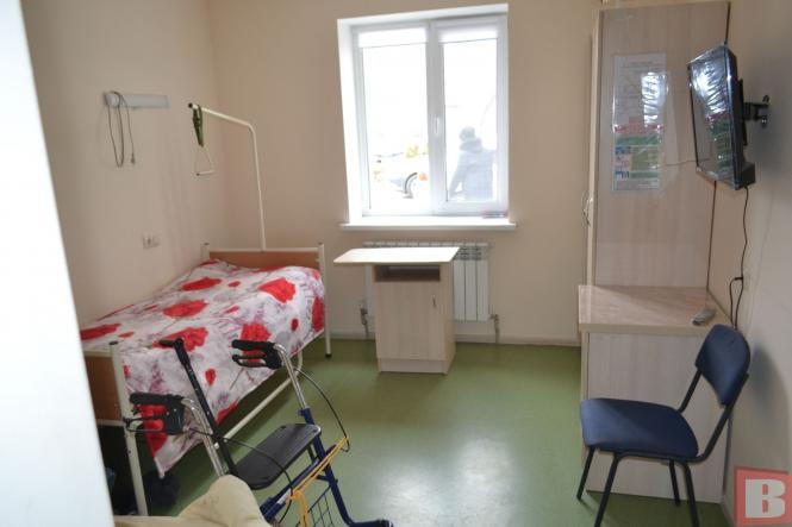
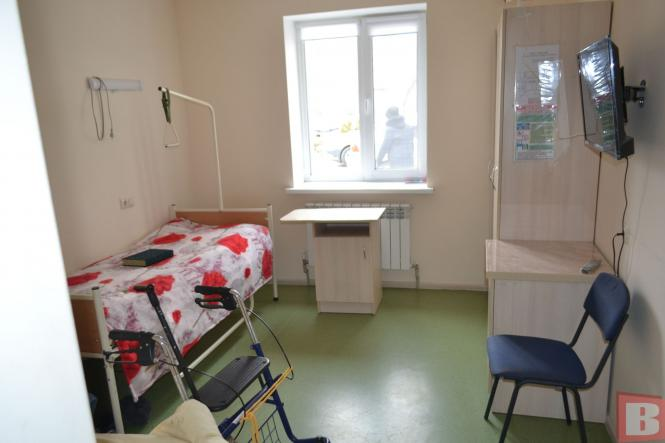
+ hardback book [121,248,175,268]
